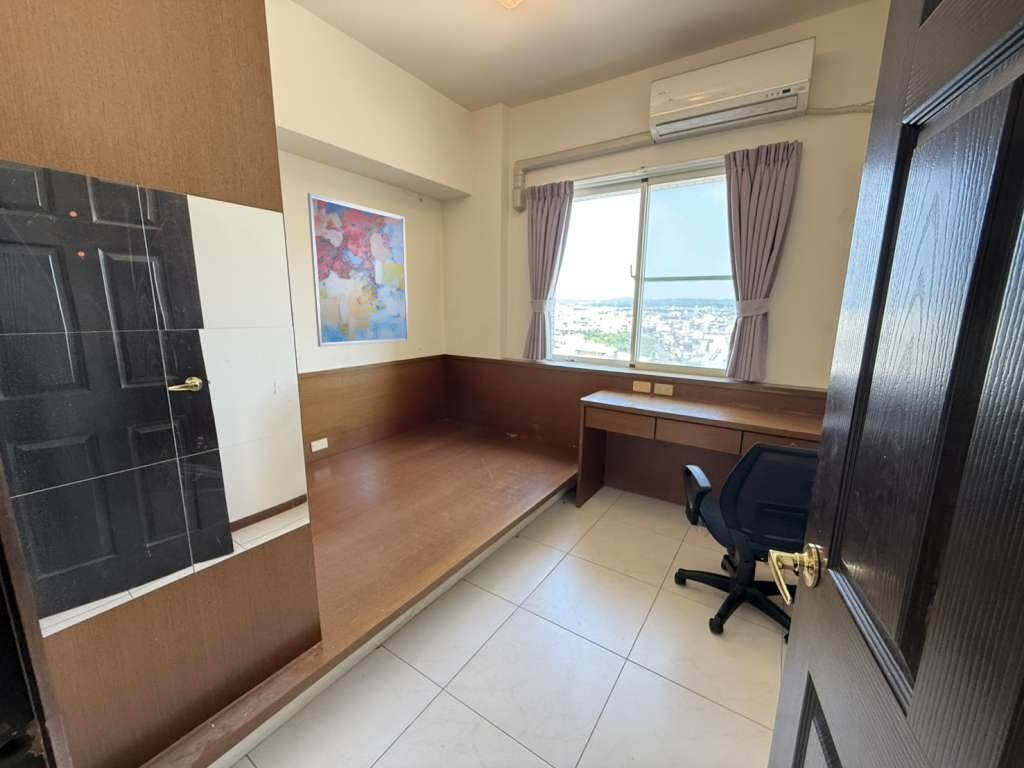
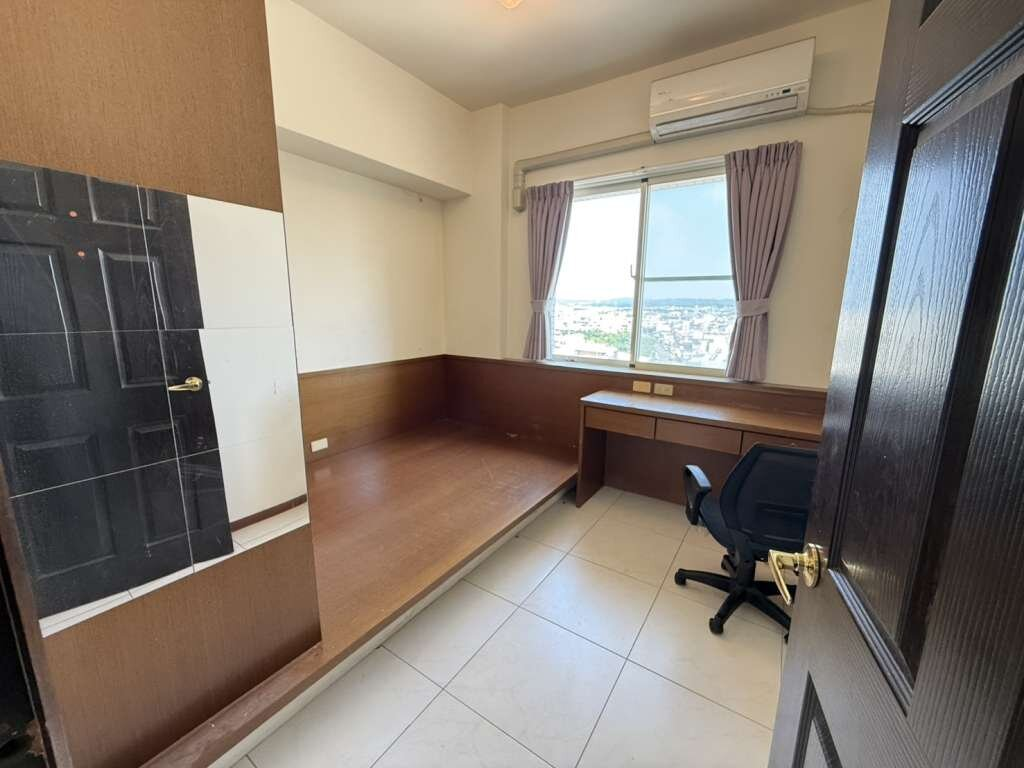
- wall art [306,192,410,348]
